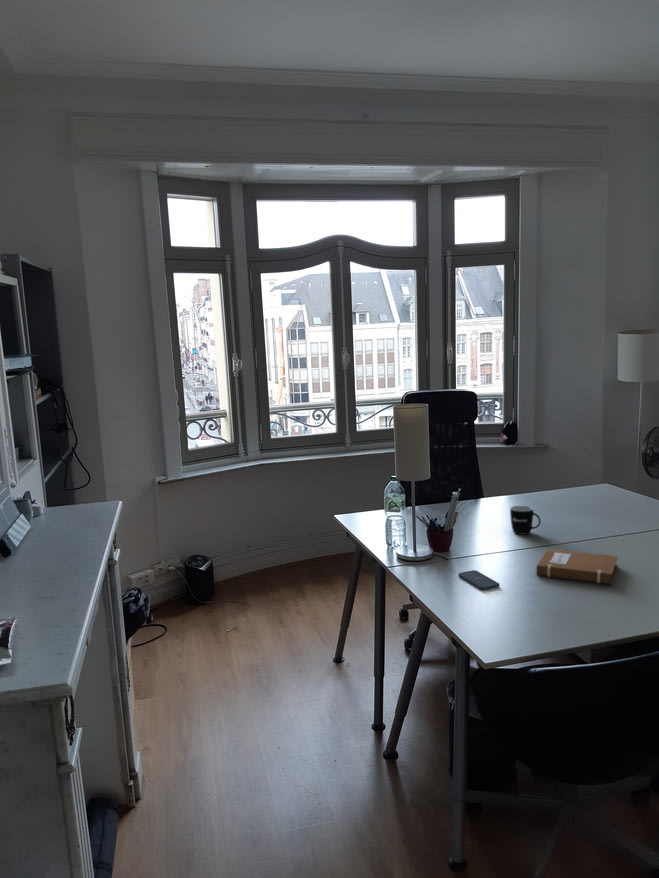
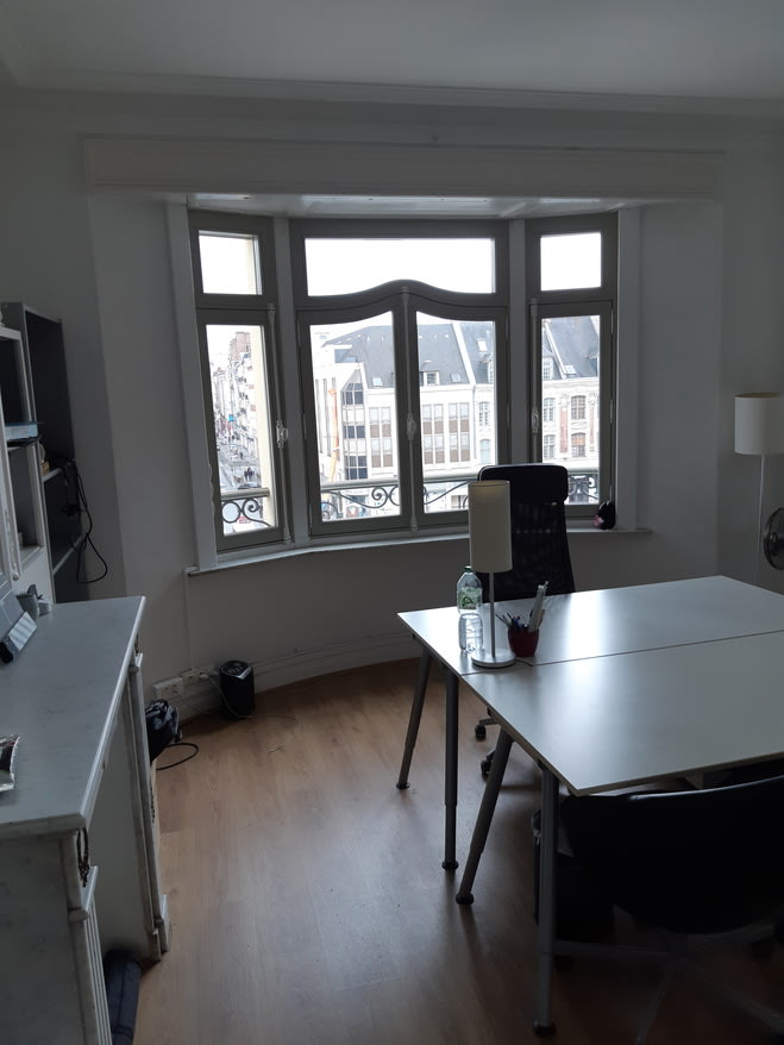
- smartphone [457,569,500,591]
- mug [509,505,542,536]
- notebook [534,548,619,585]
